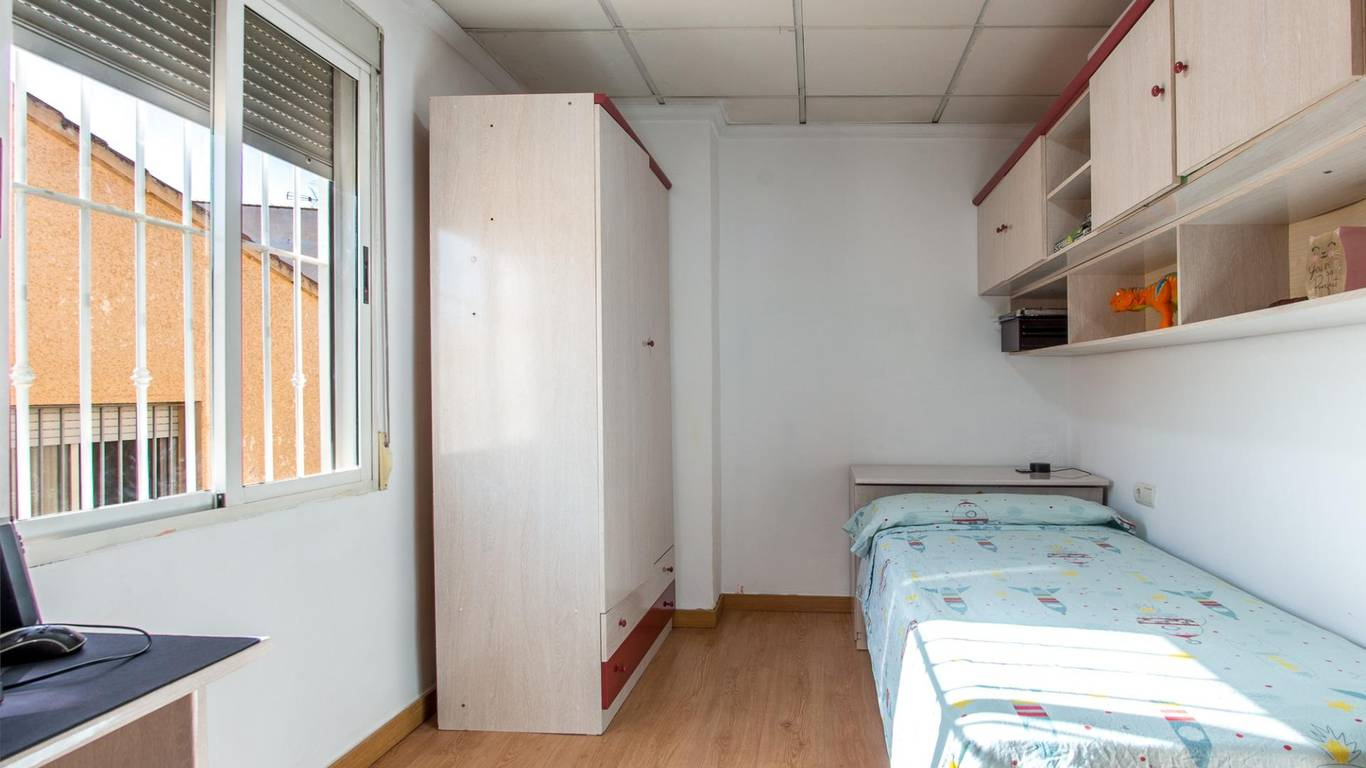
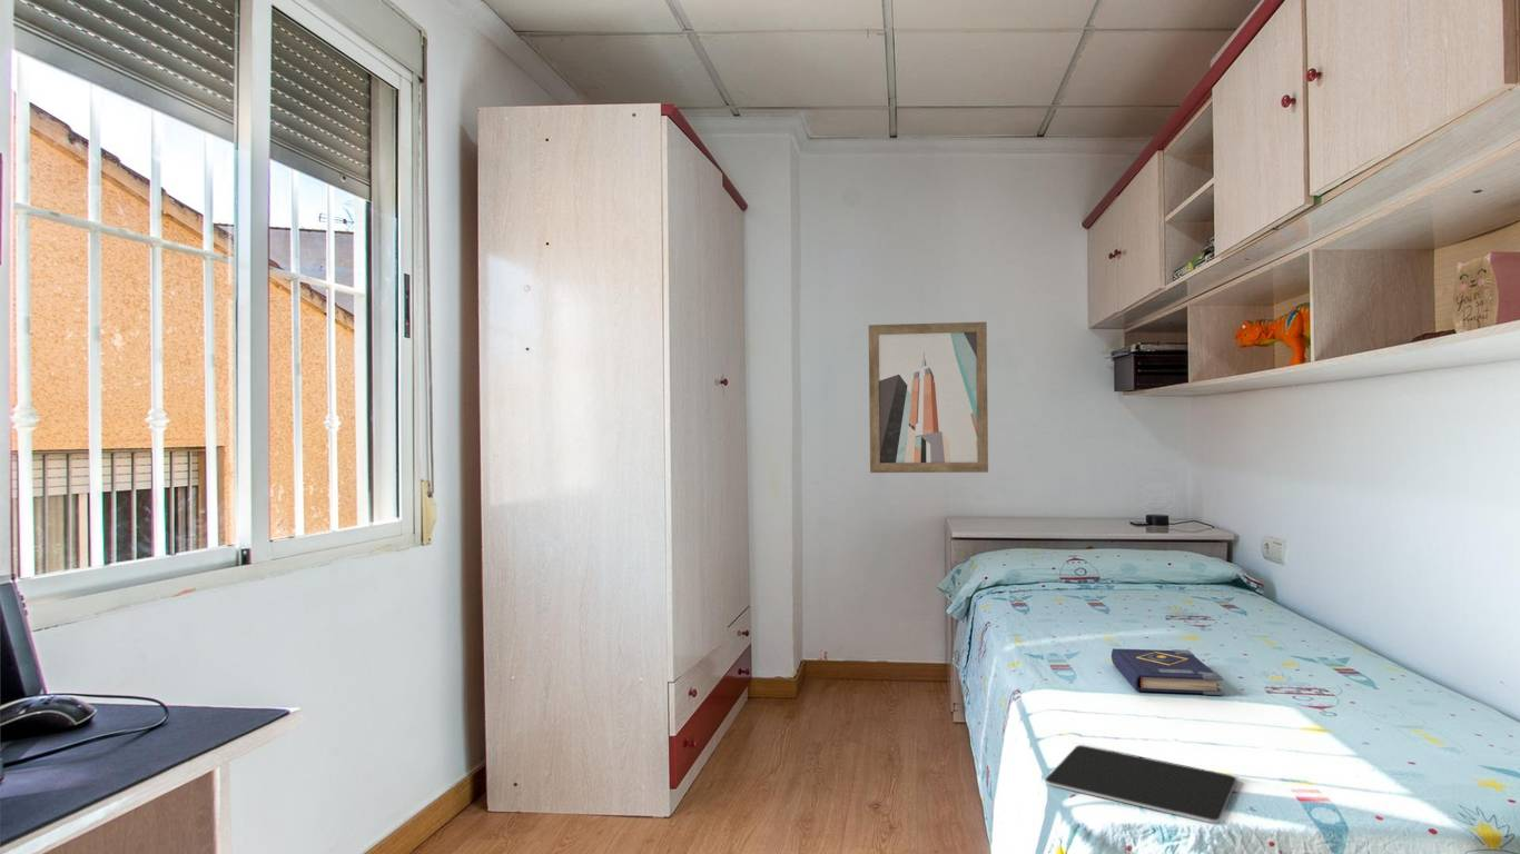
+ tablet [1044,744,1237,824]
+ book [1111,647,1224,696]
+ wall art [868,321,989,474]
